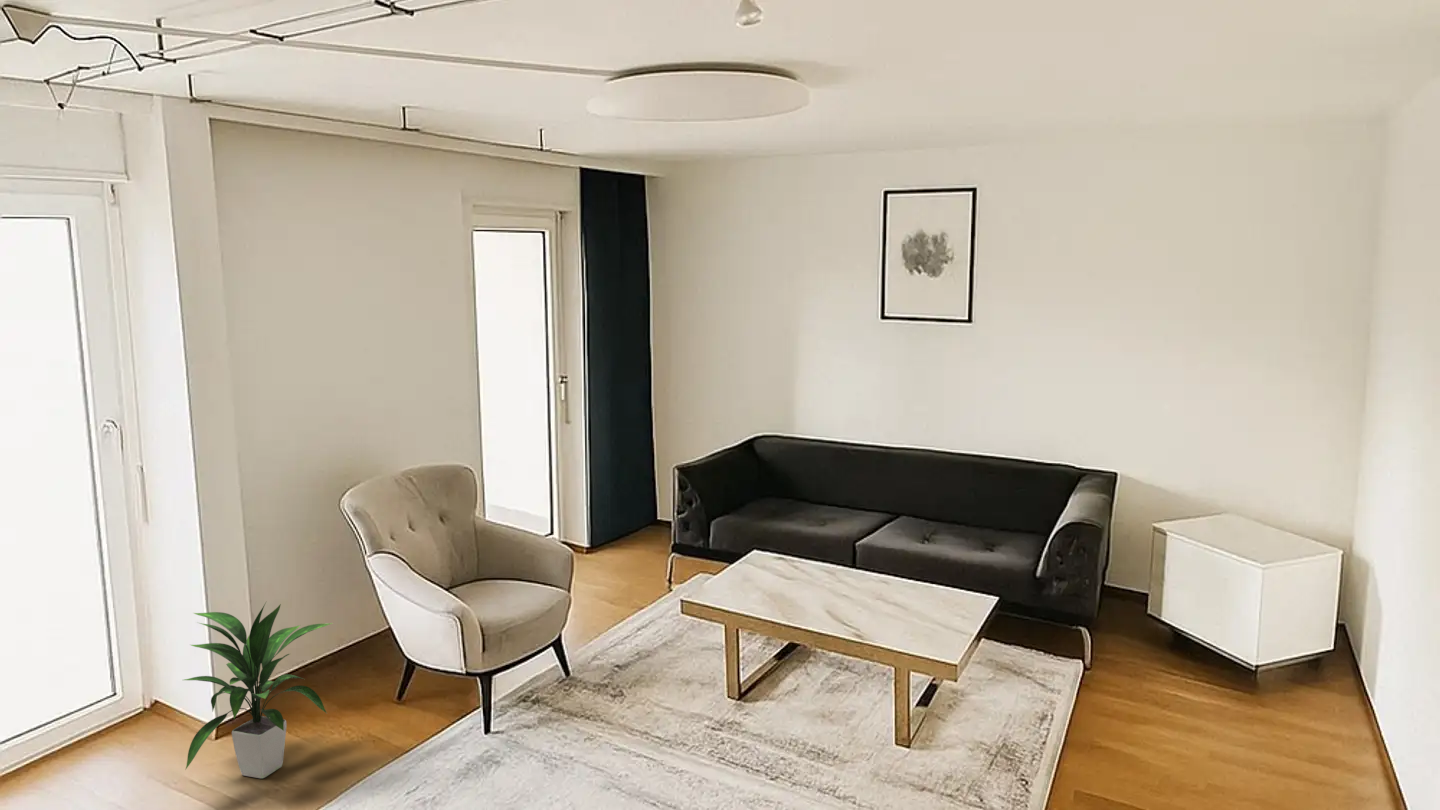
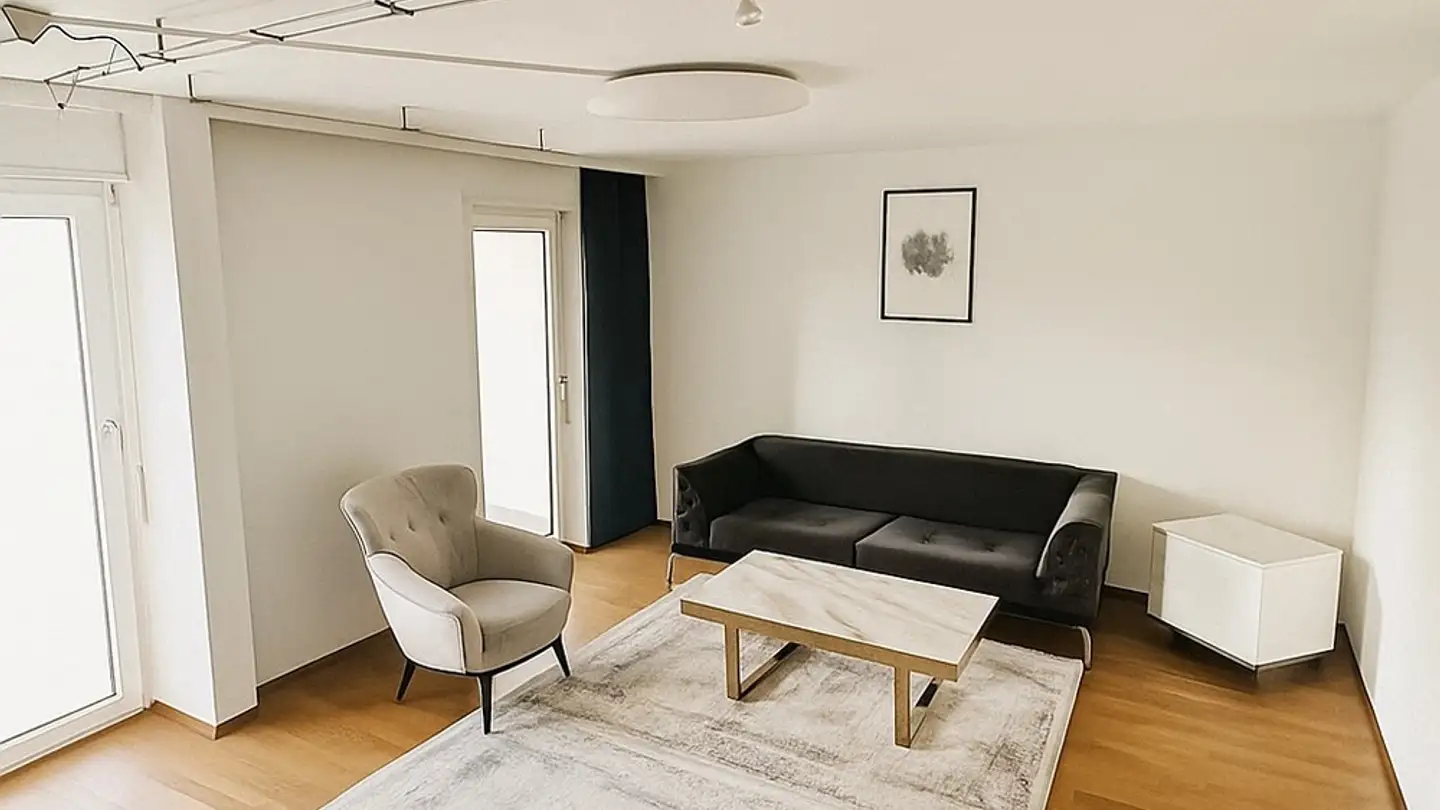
- indoor plant [183,602,333,779]
